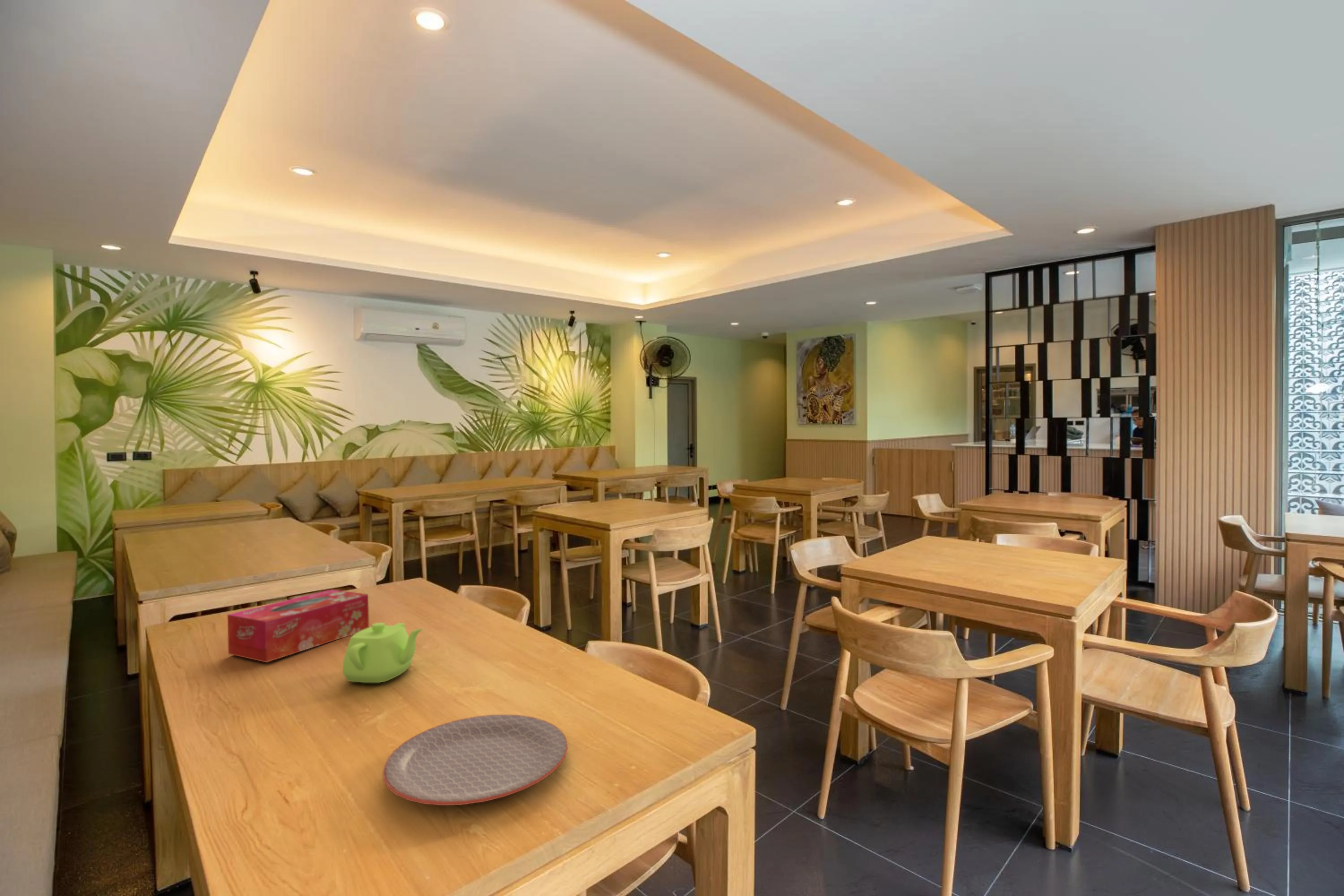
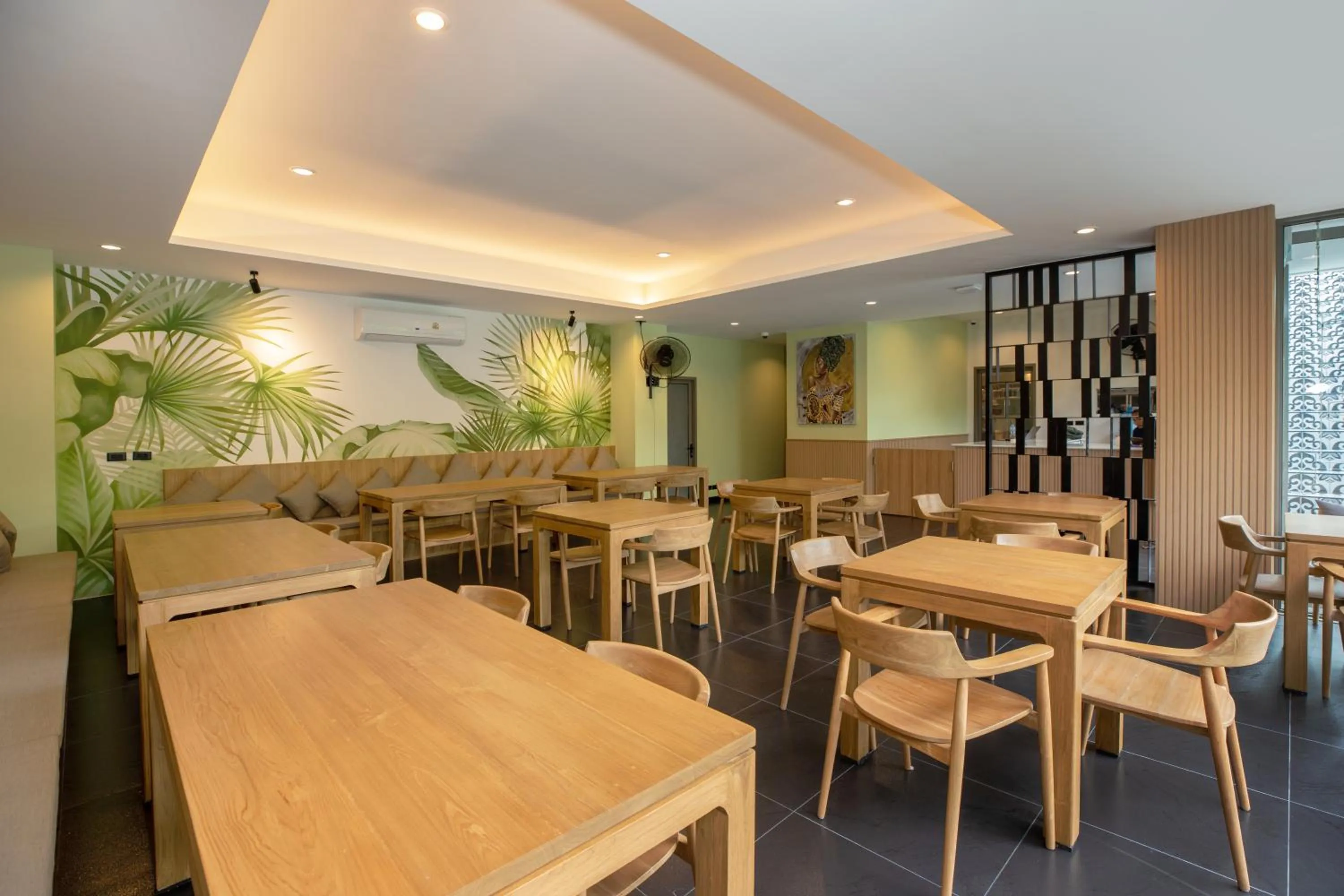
- teapot [342,622,424,683]
- tissue box [227,589,369,663]
- plate [382,714,569,806]
